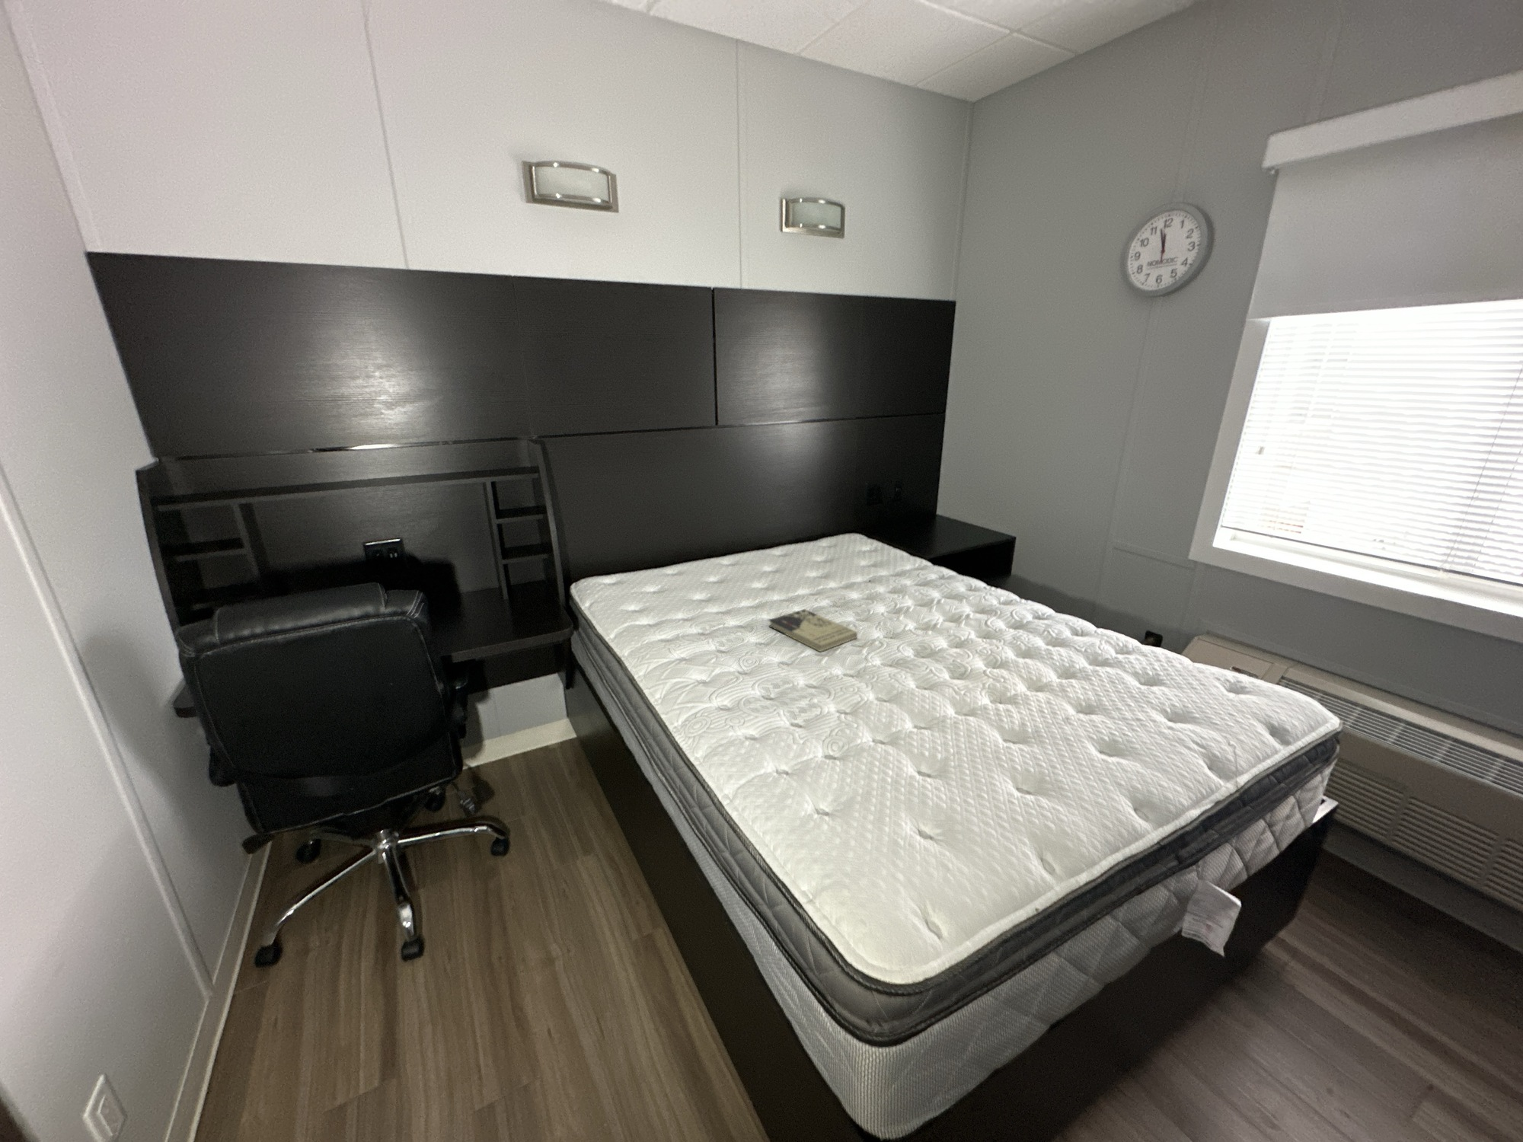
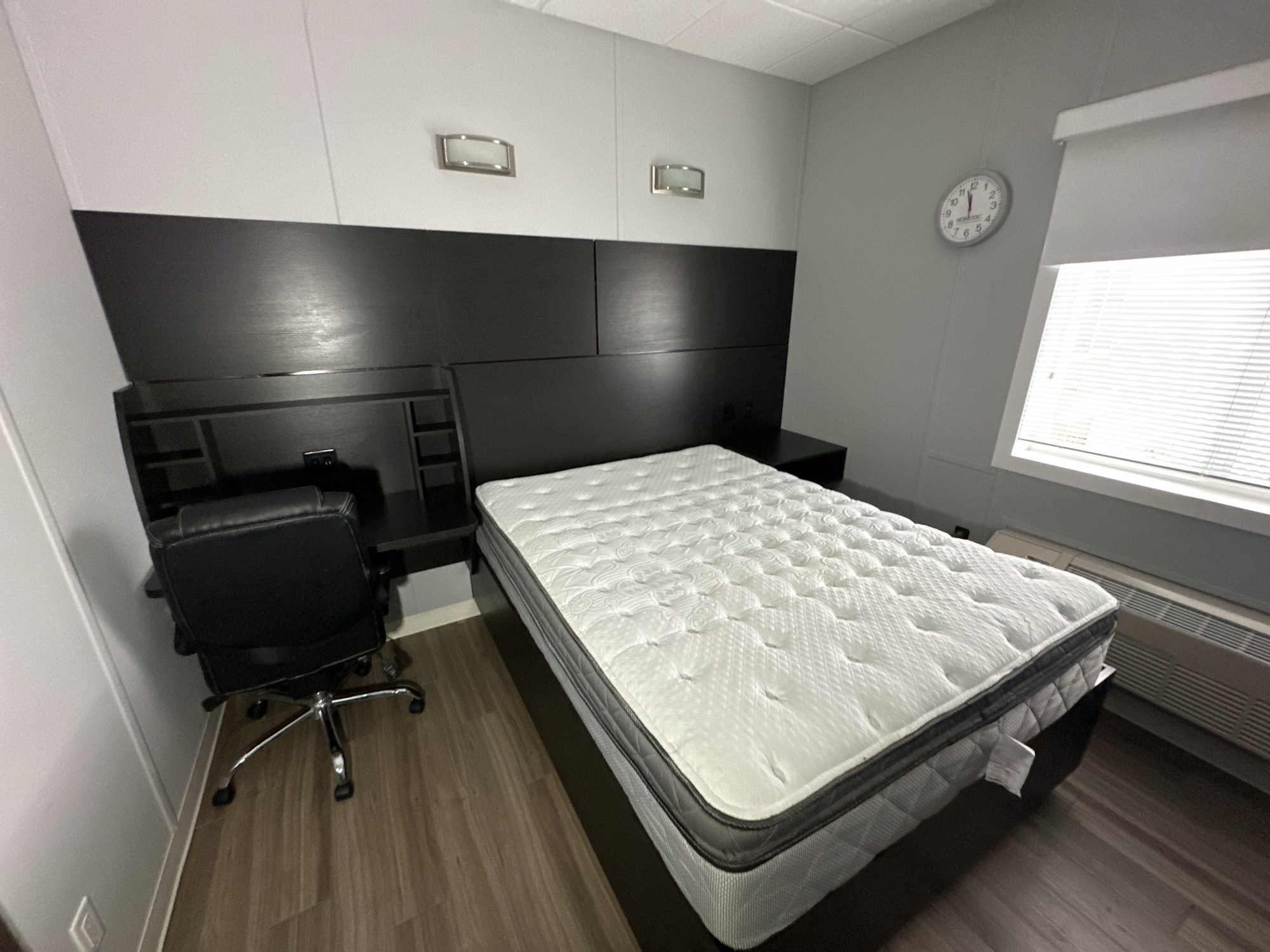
- book [769,608,859,653]
